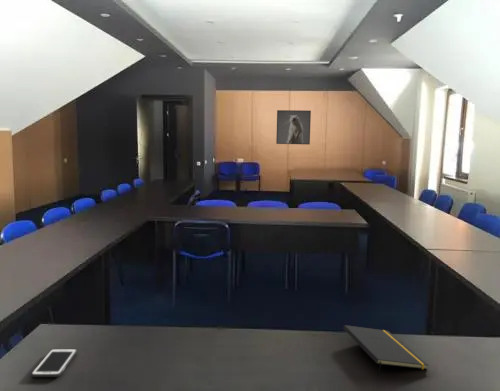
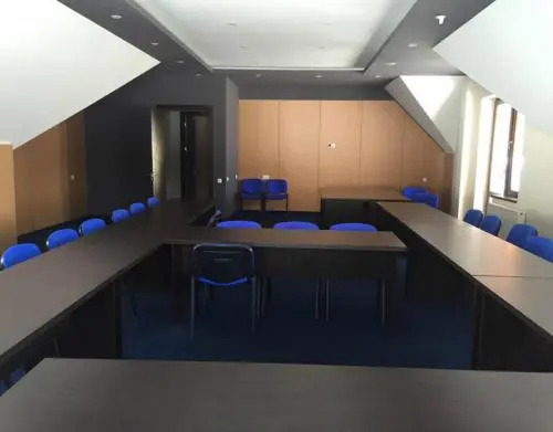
- cell phone [30,348,78,378]
- notepad [342,324,429,377]
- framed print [275,109,312,145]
